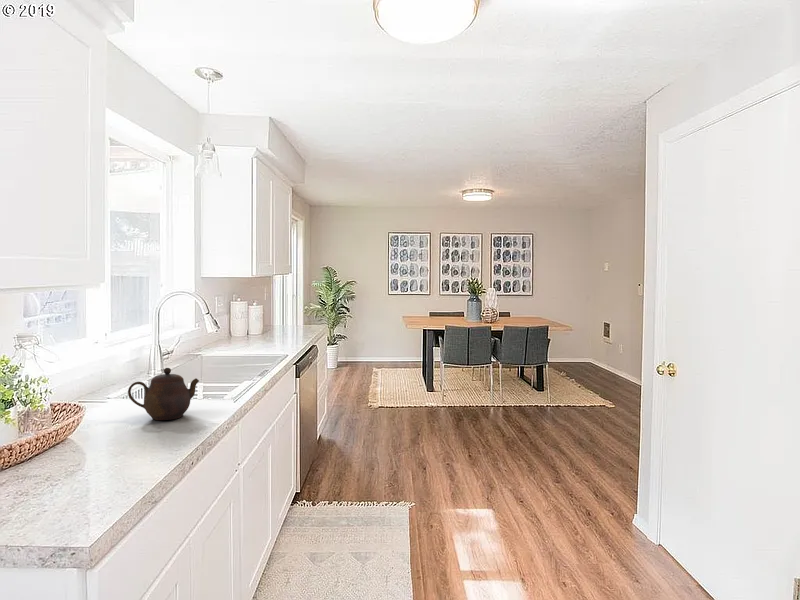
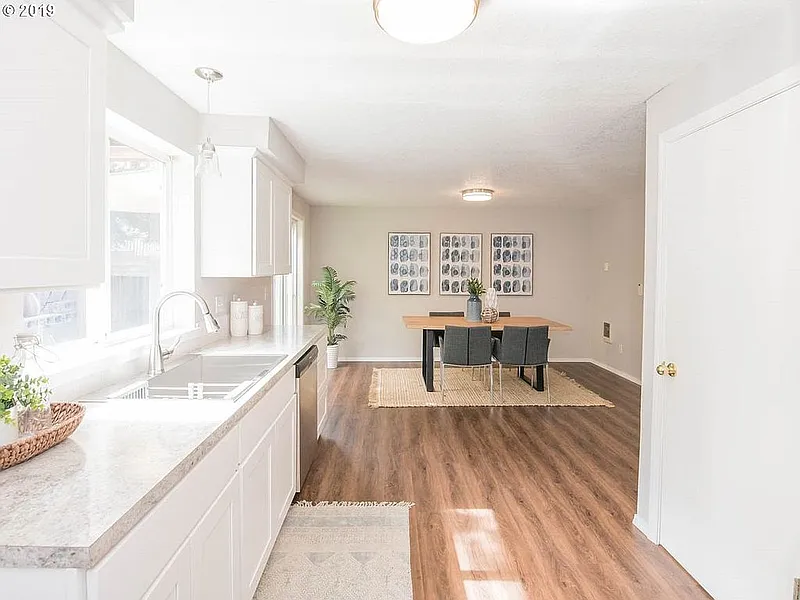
- teapot [127,367,200,421]
